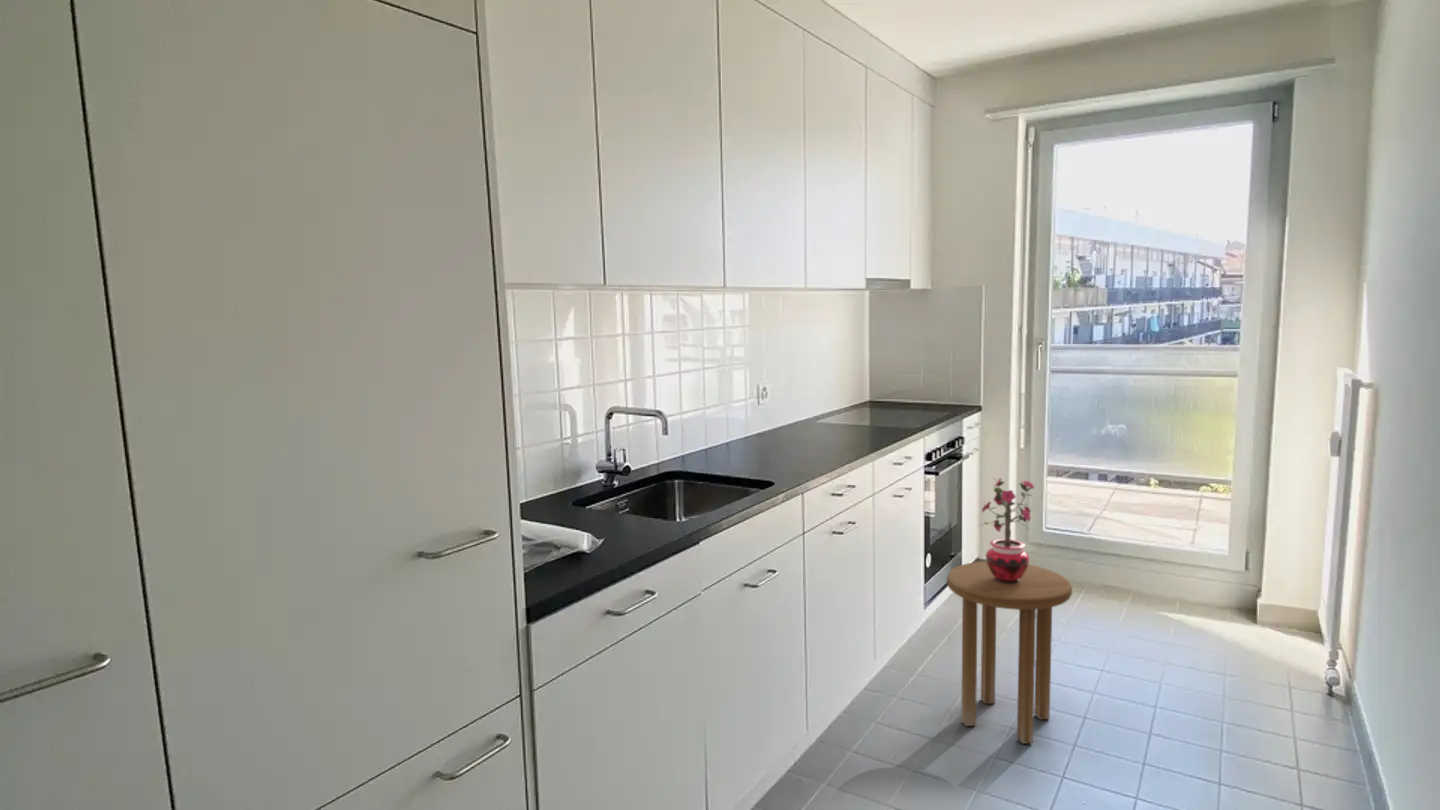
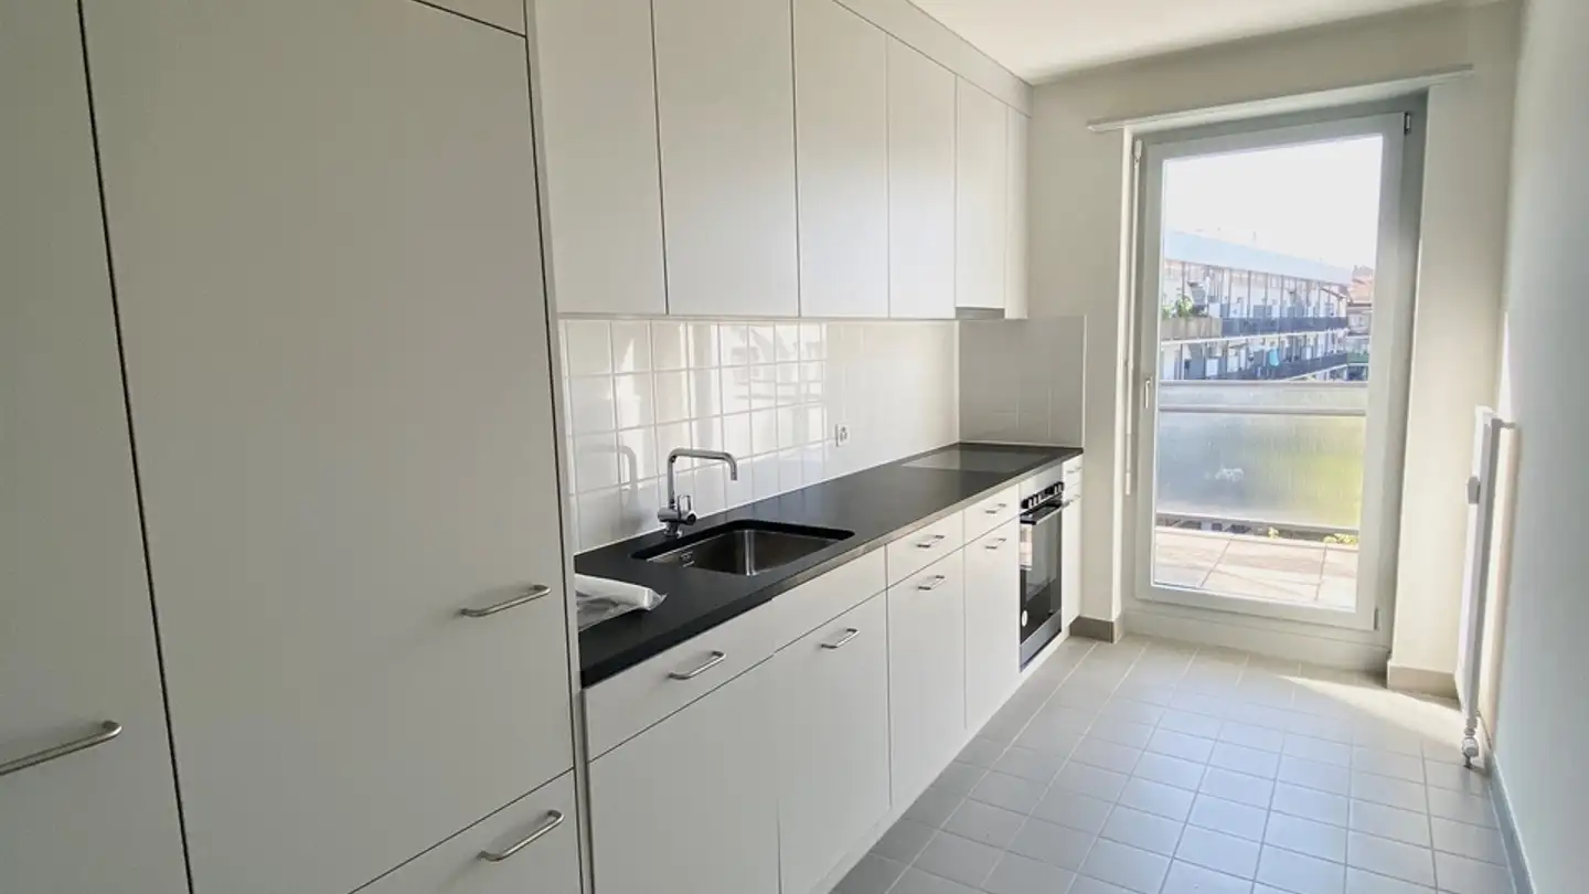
- potted plant [977,476,1035,584]
- side table [946,560,1073,745]
